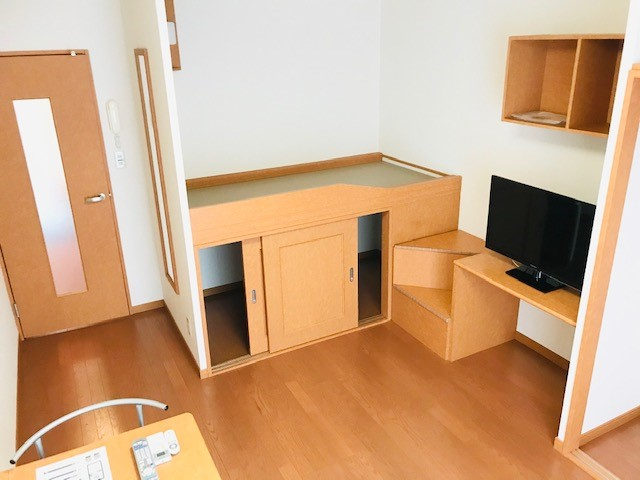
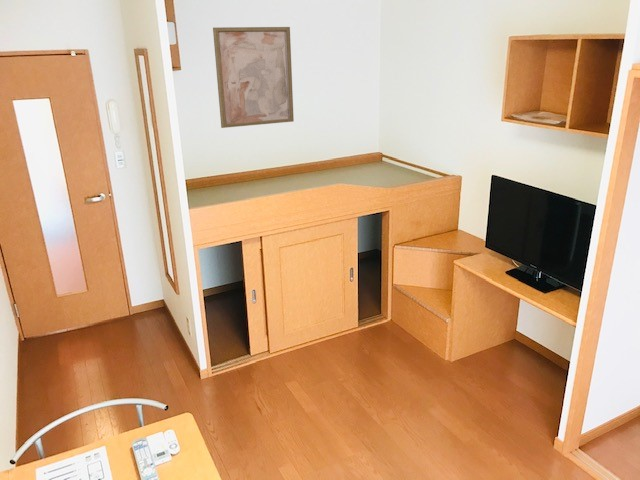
+ wall art [212,26,295,129]
